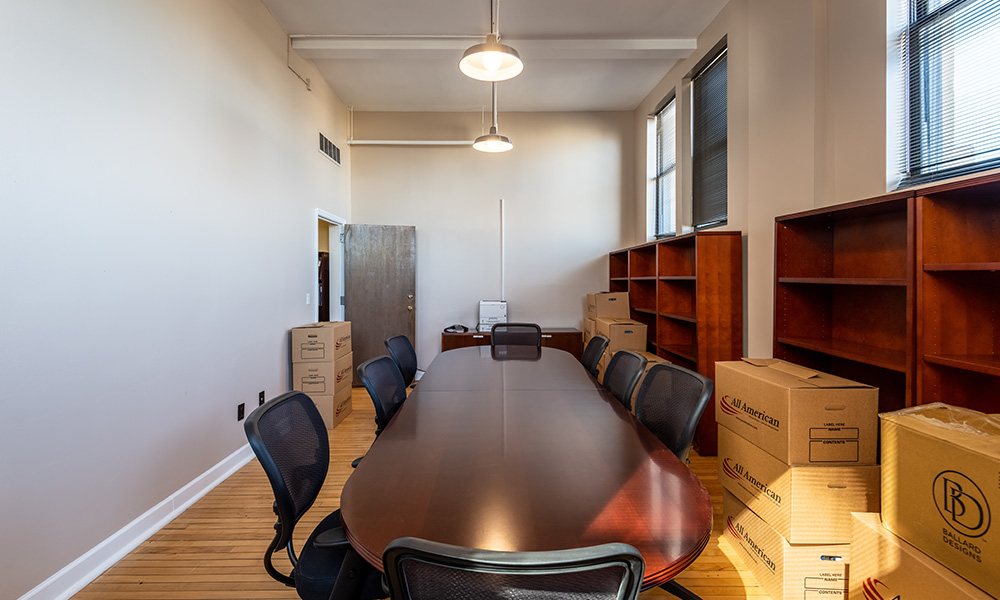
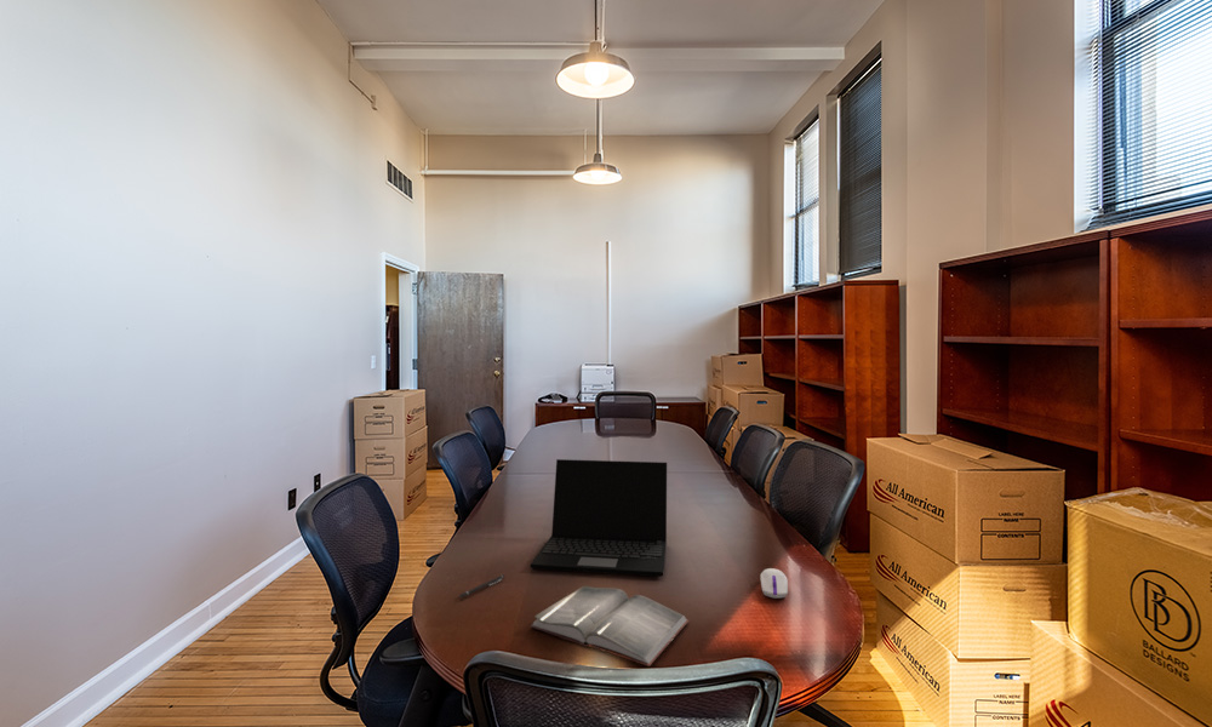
+ hardback book [528,584,690,668]
+ pen [457,573,505,599]
+ computer mouse [759,567,789,600]
+ laptop [528,458,668,577]
